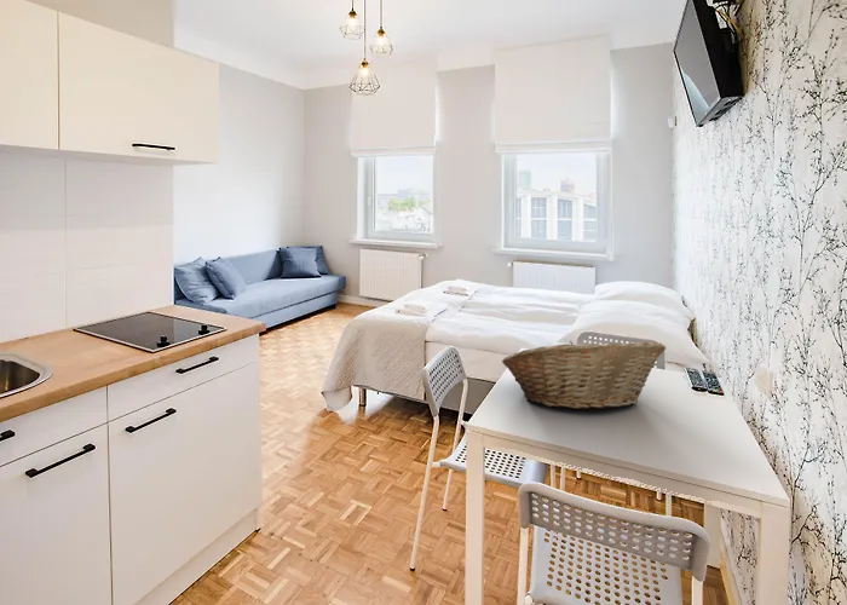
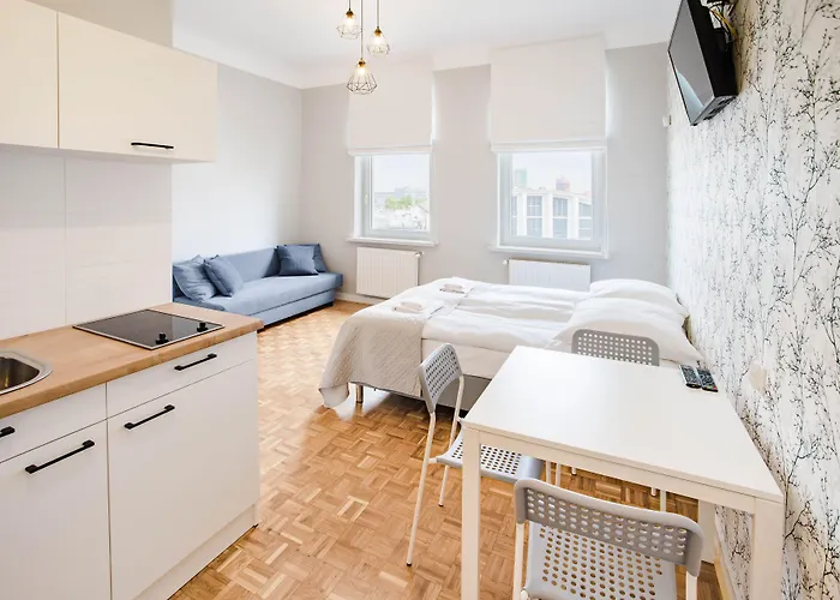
- fruit basket [501,340,667,410]
